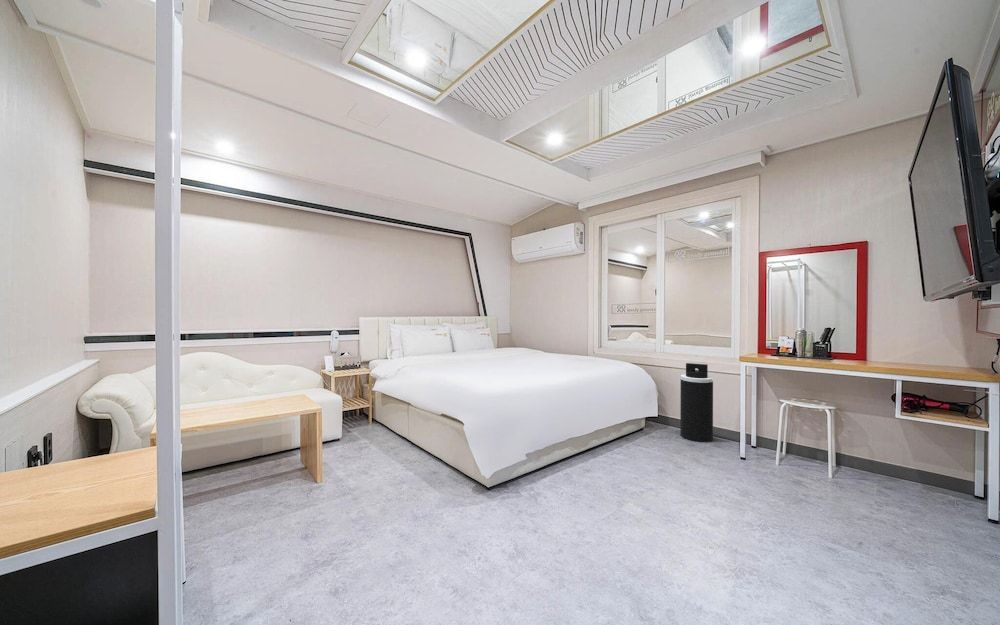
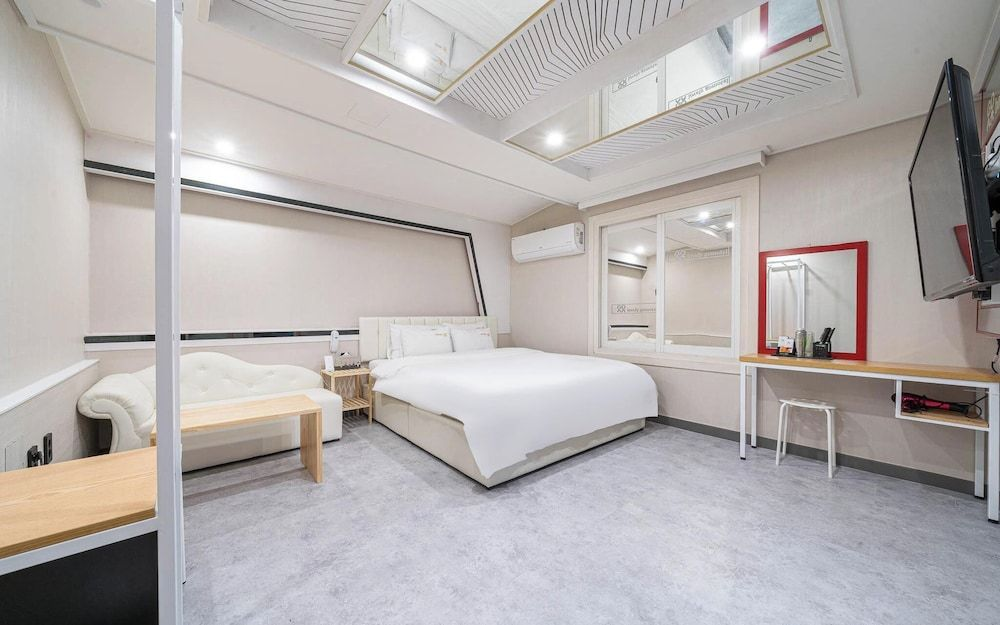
- trash can [679,362,714,443]
